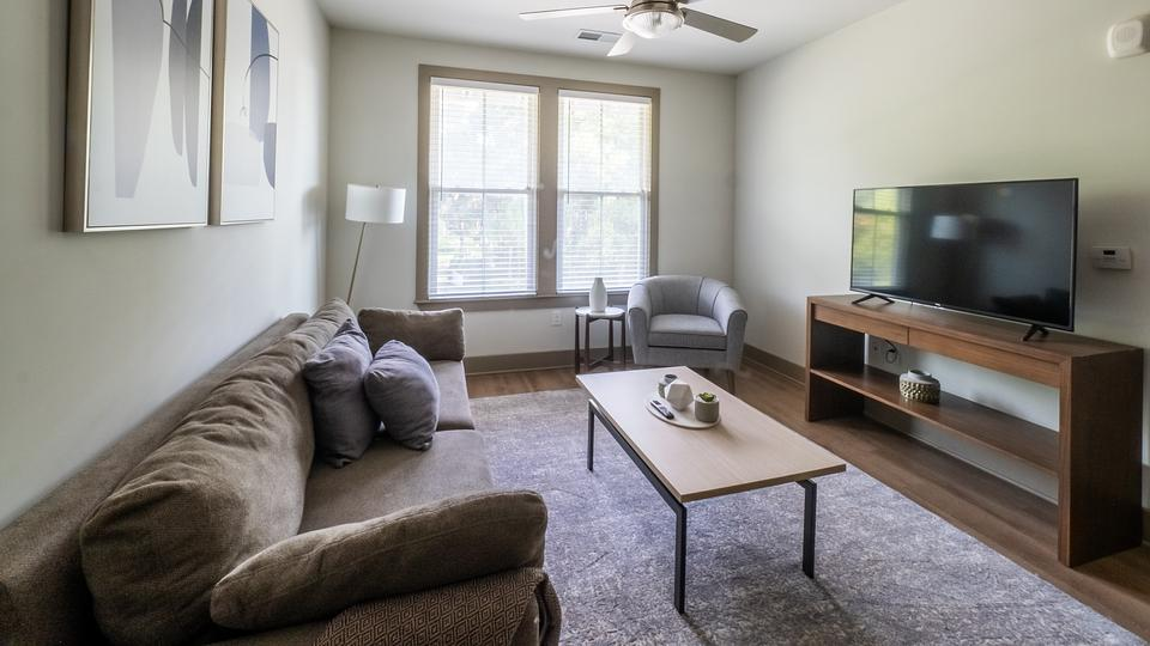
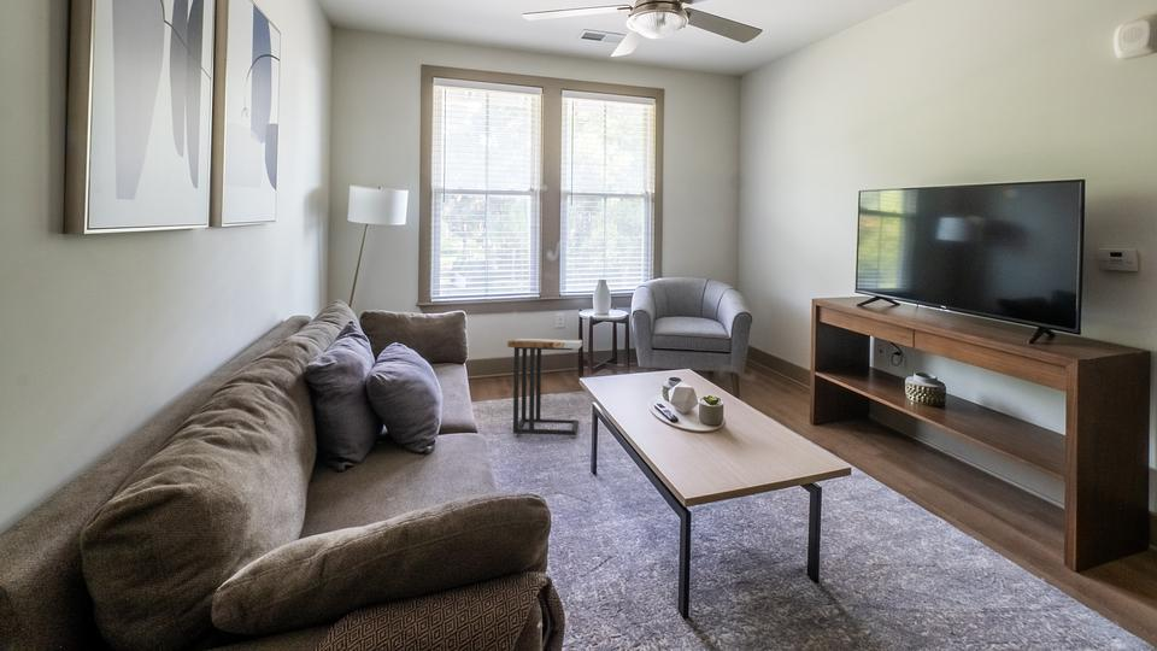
+ side table [506,338,583,438]
